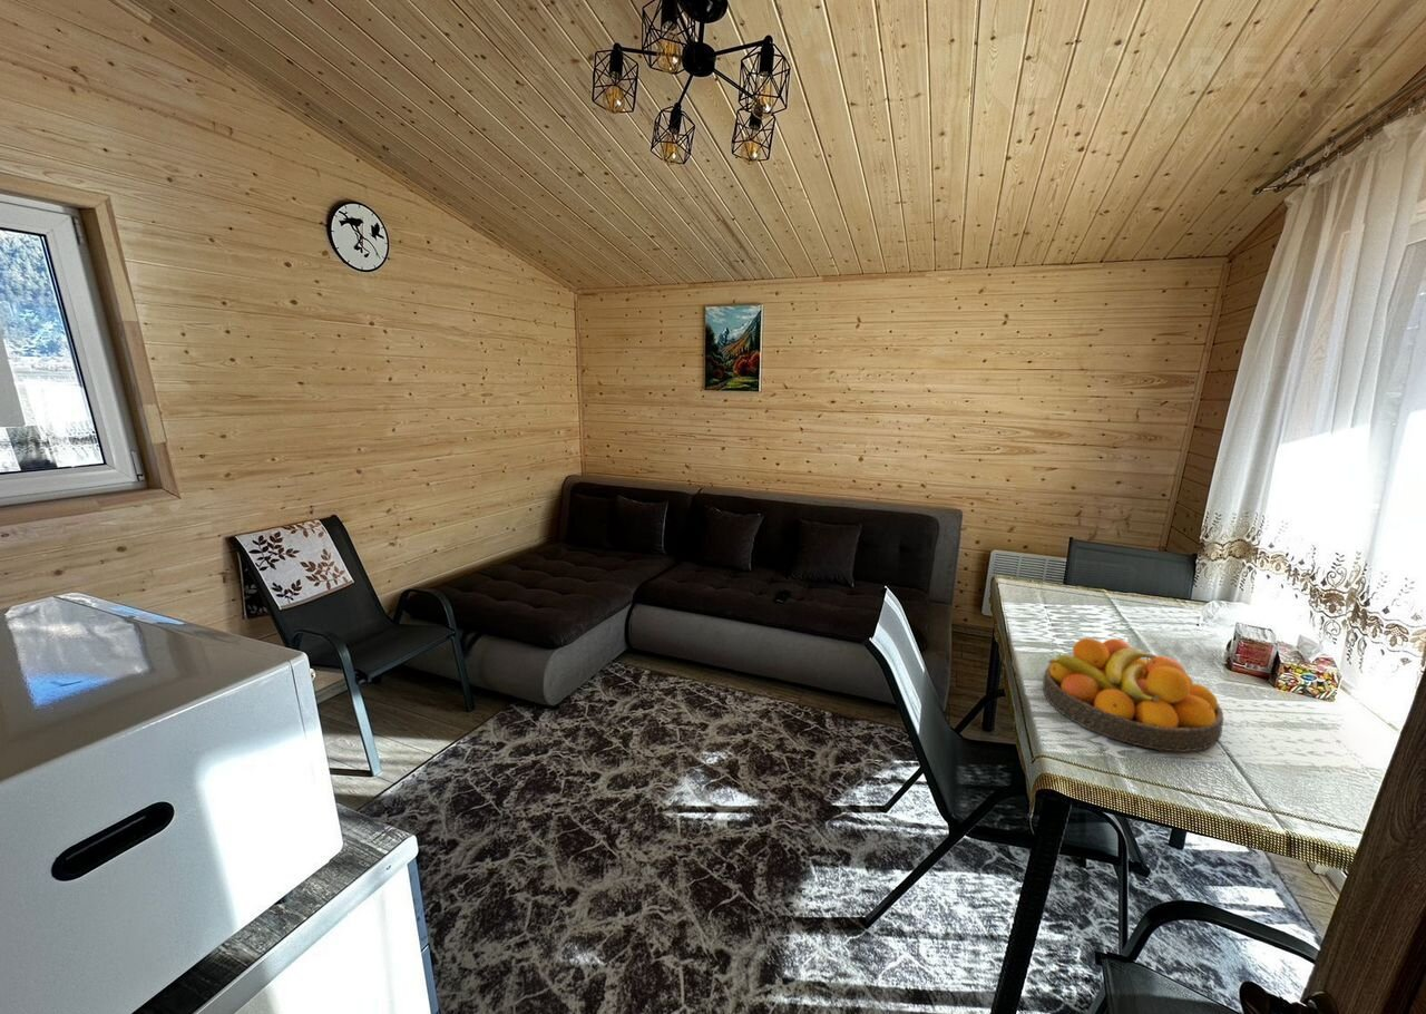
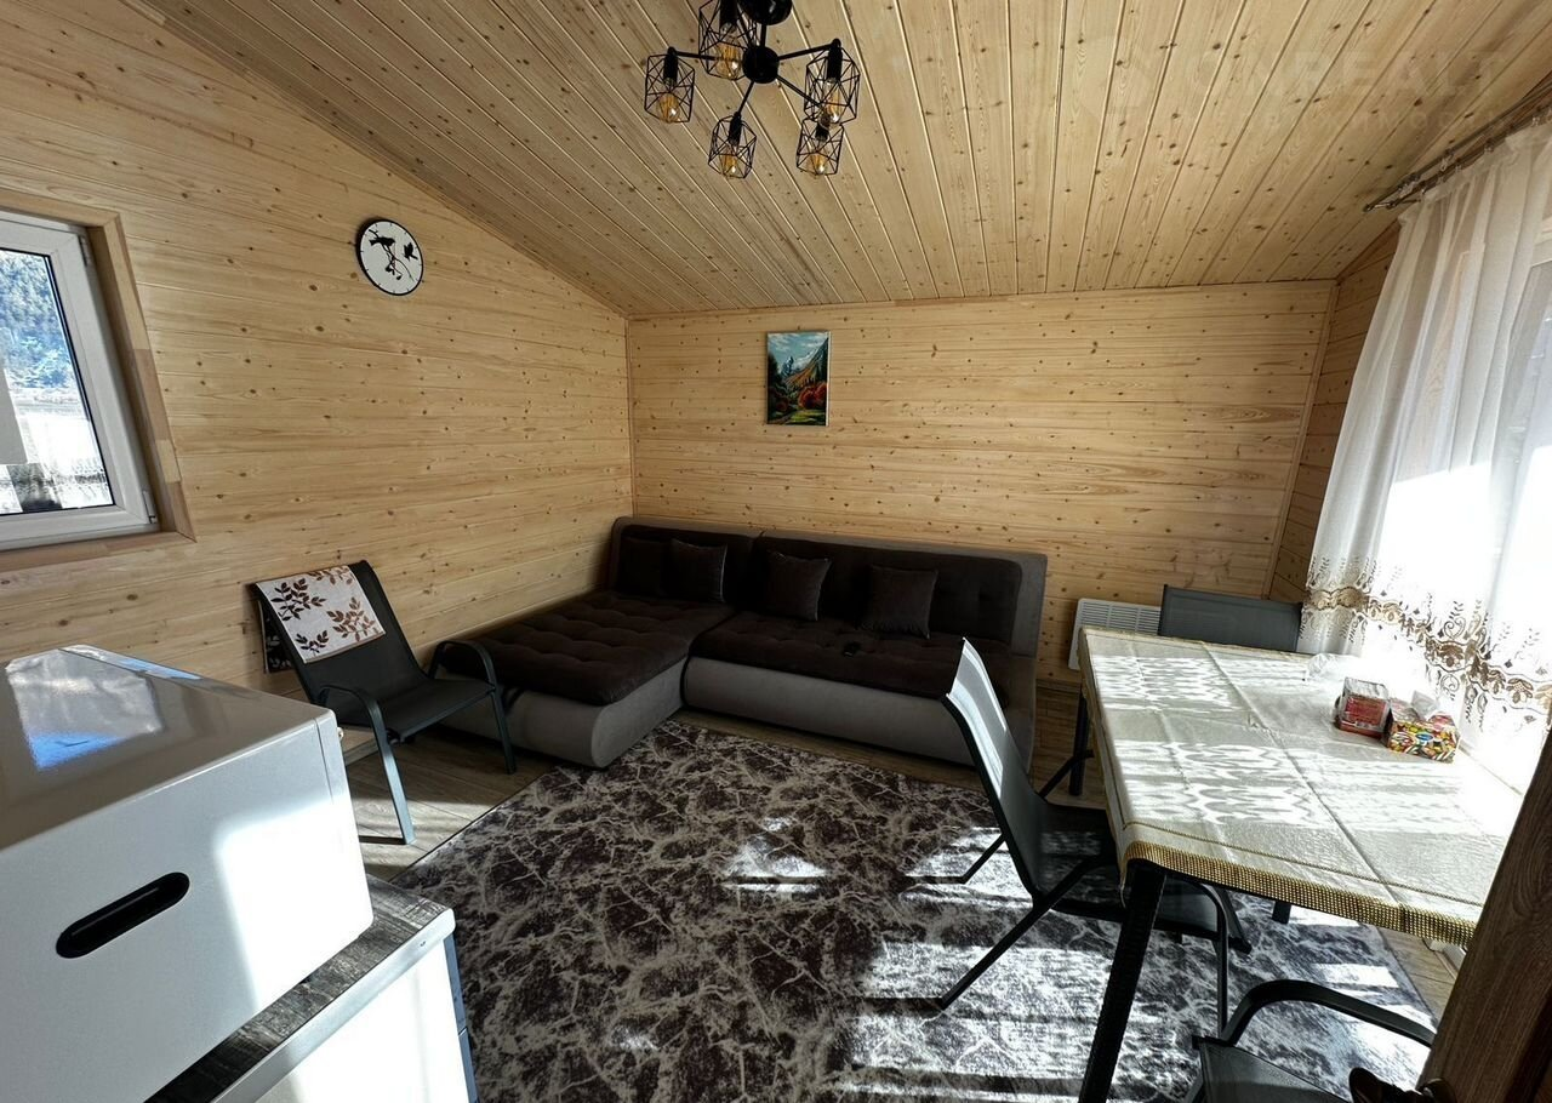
- fruit bowl [1042,637,1224,753]
